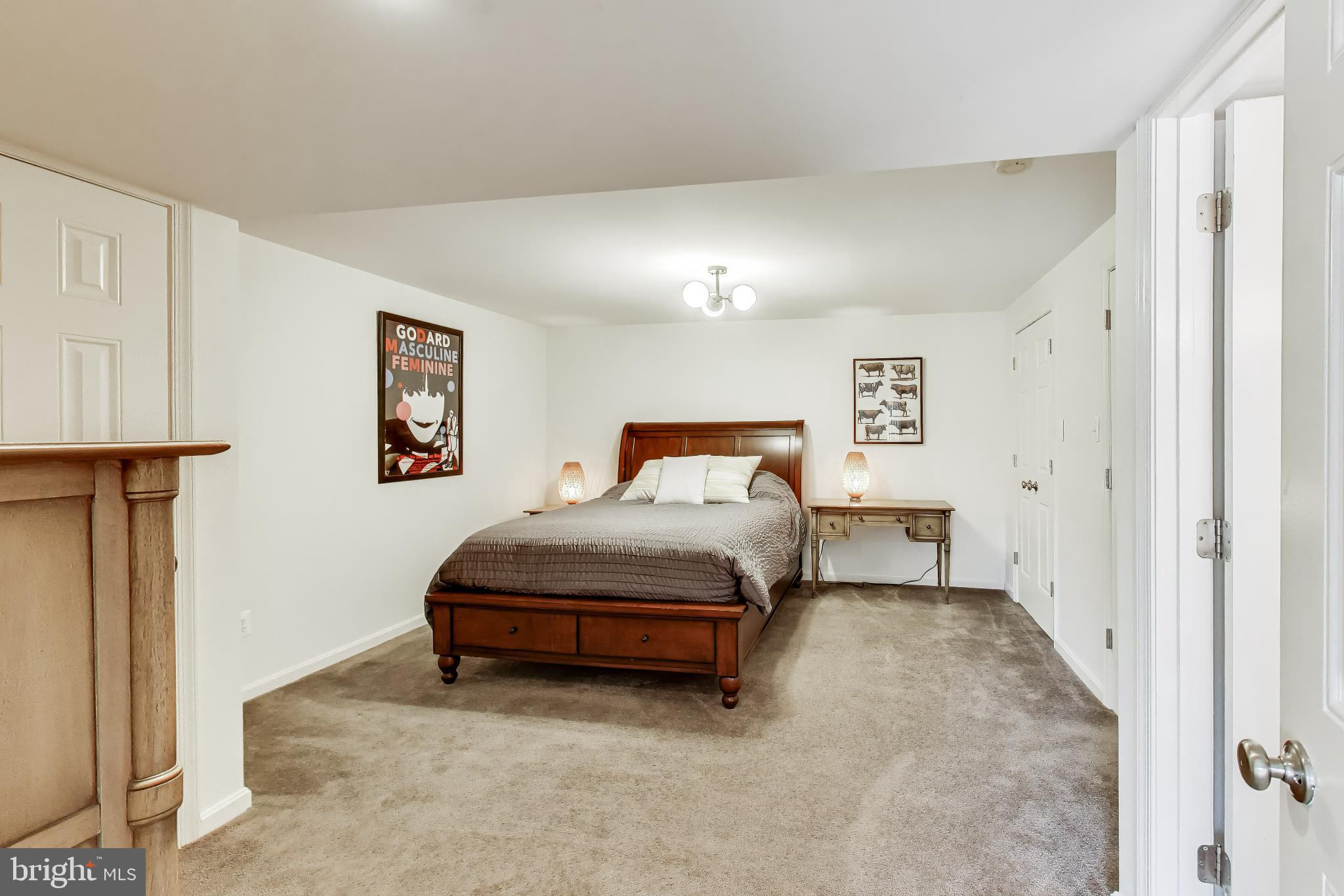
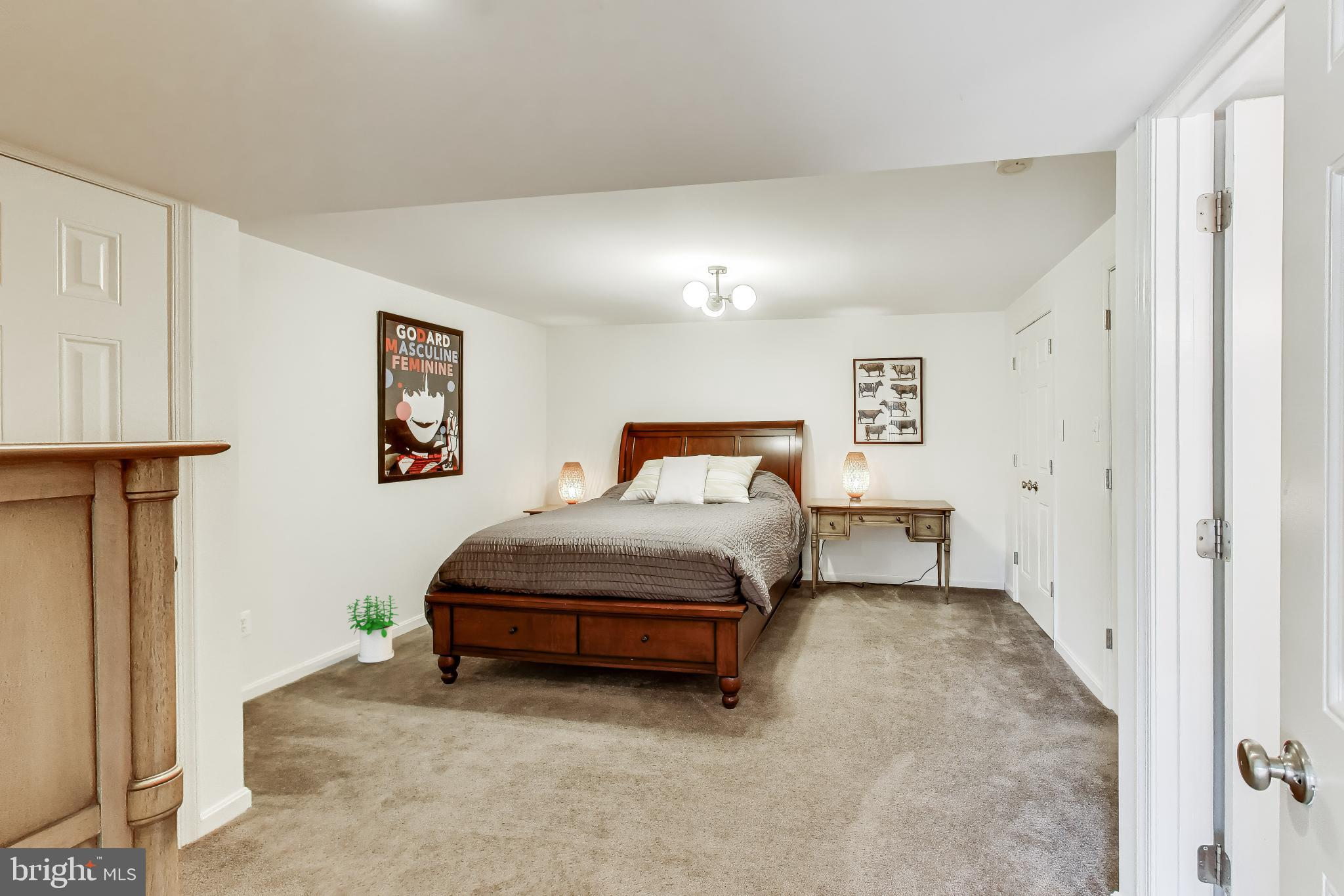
+ potted plant [346,595,400,663]
